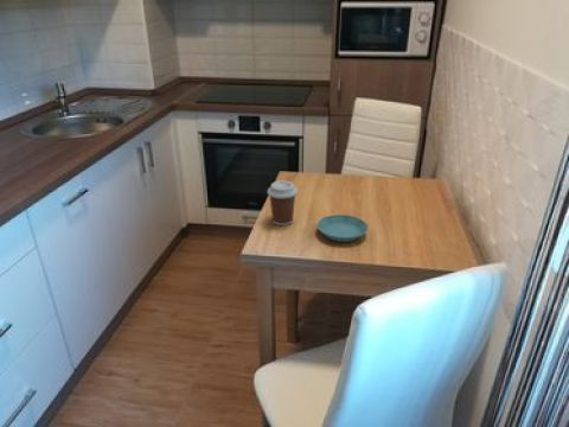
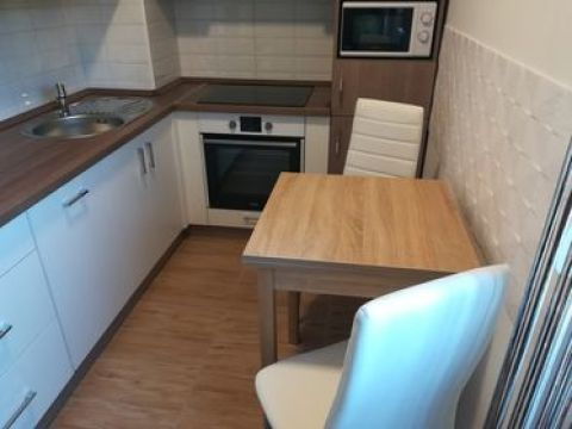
- coffee cup [267,180,299,227]
- saucer [317,214,369,243]
